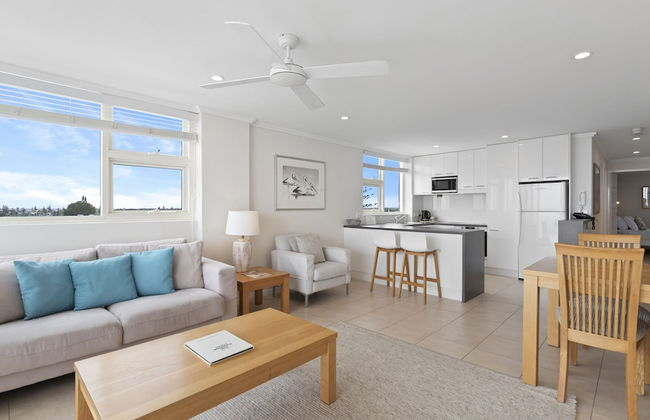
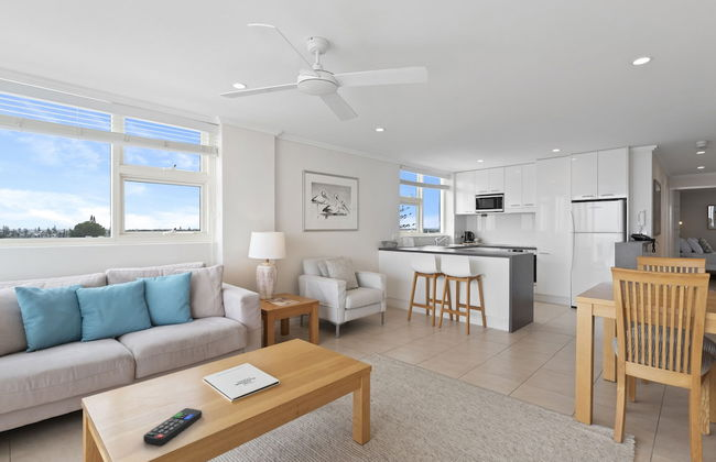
+ remote control [142,407,203,447]
